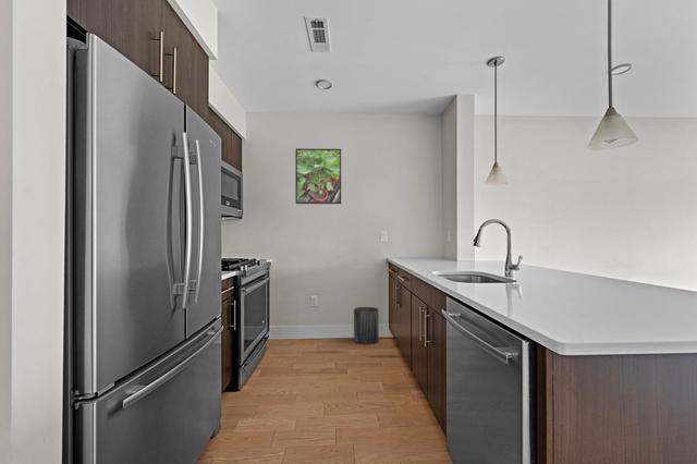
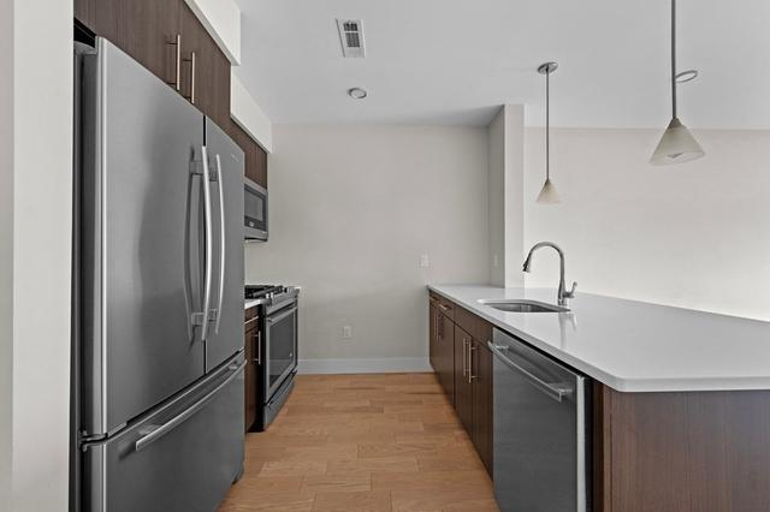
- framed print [294,147,342,205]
- trash can [353,306,380,345]
